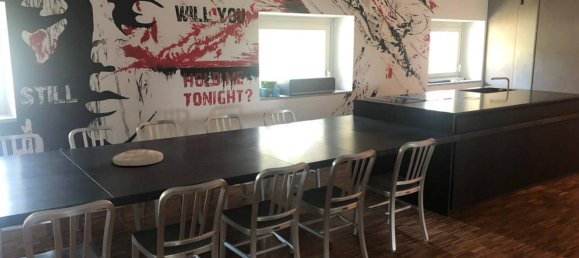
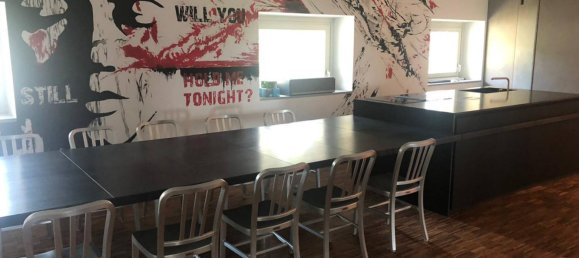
- plate [112,148,164,167]
